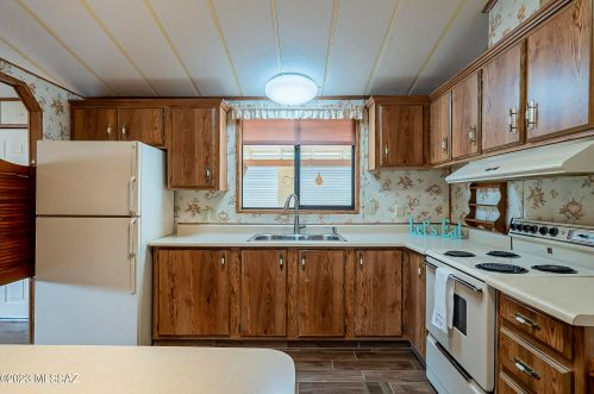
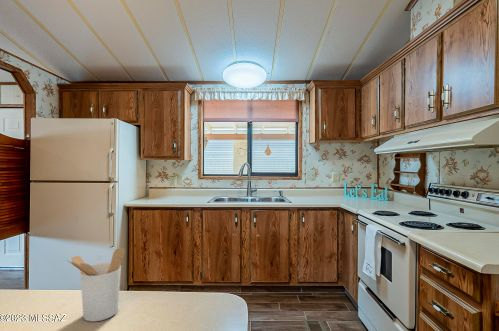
+ utensil holder [66,247,126,323]
